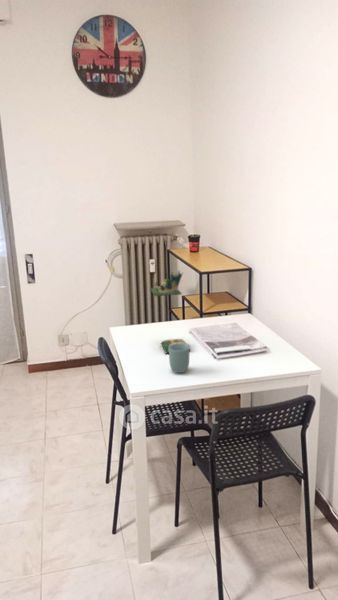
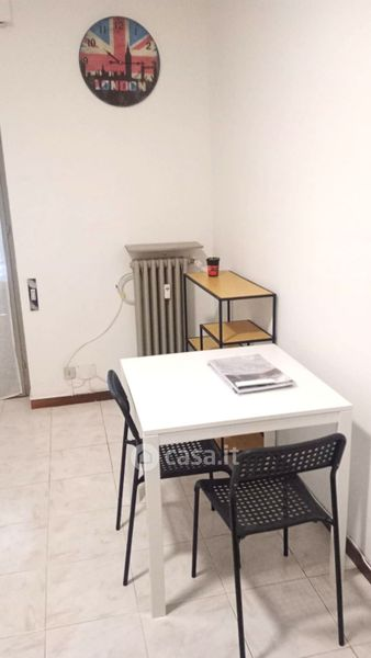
- plant [148,269,191,354]
- cup [168,343,190,374]
